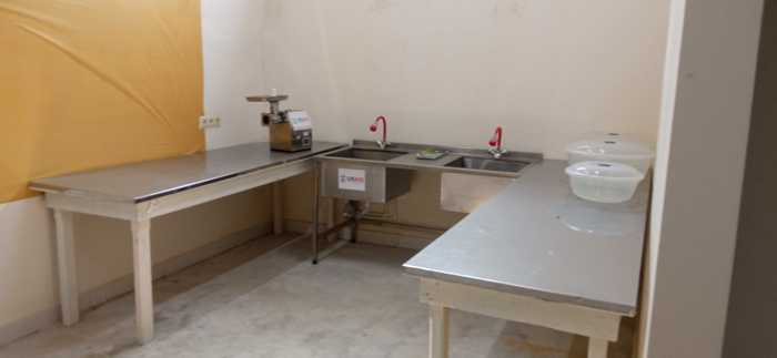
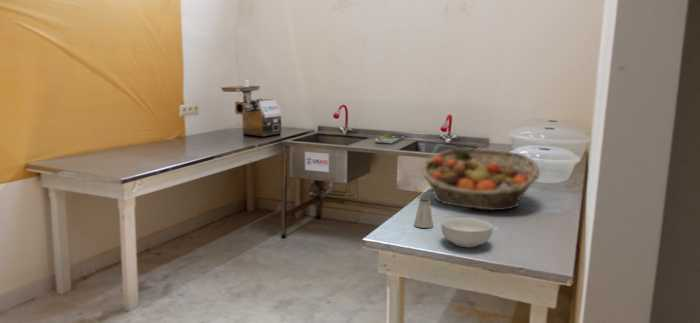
+ saltshaker [413,197,434,229]
+ cereal bowl [440,217,493,248]
+ fruit basket [420,148,541,211]
